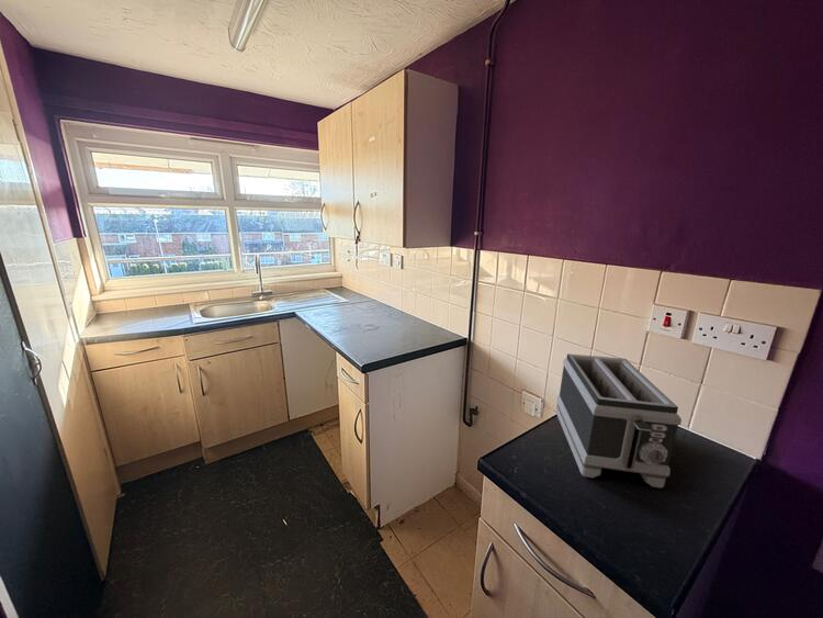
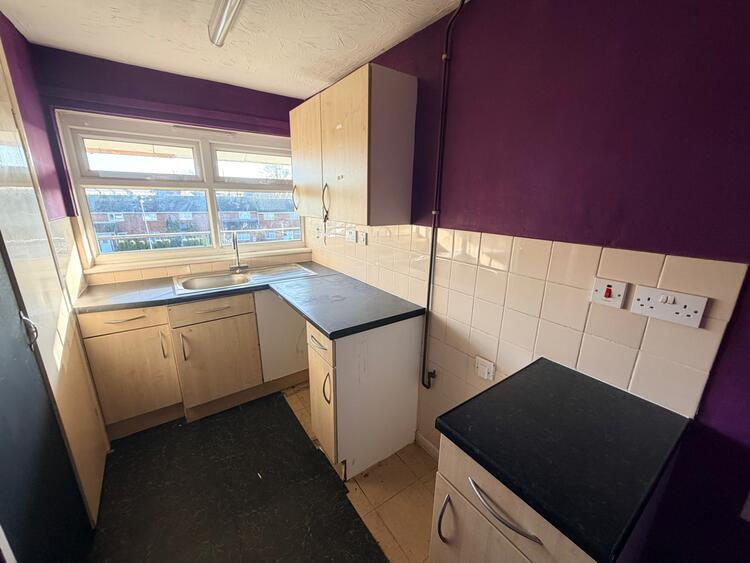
- toaster [555,353,683,488]
